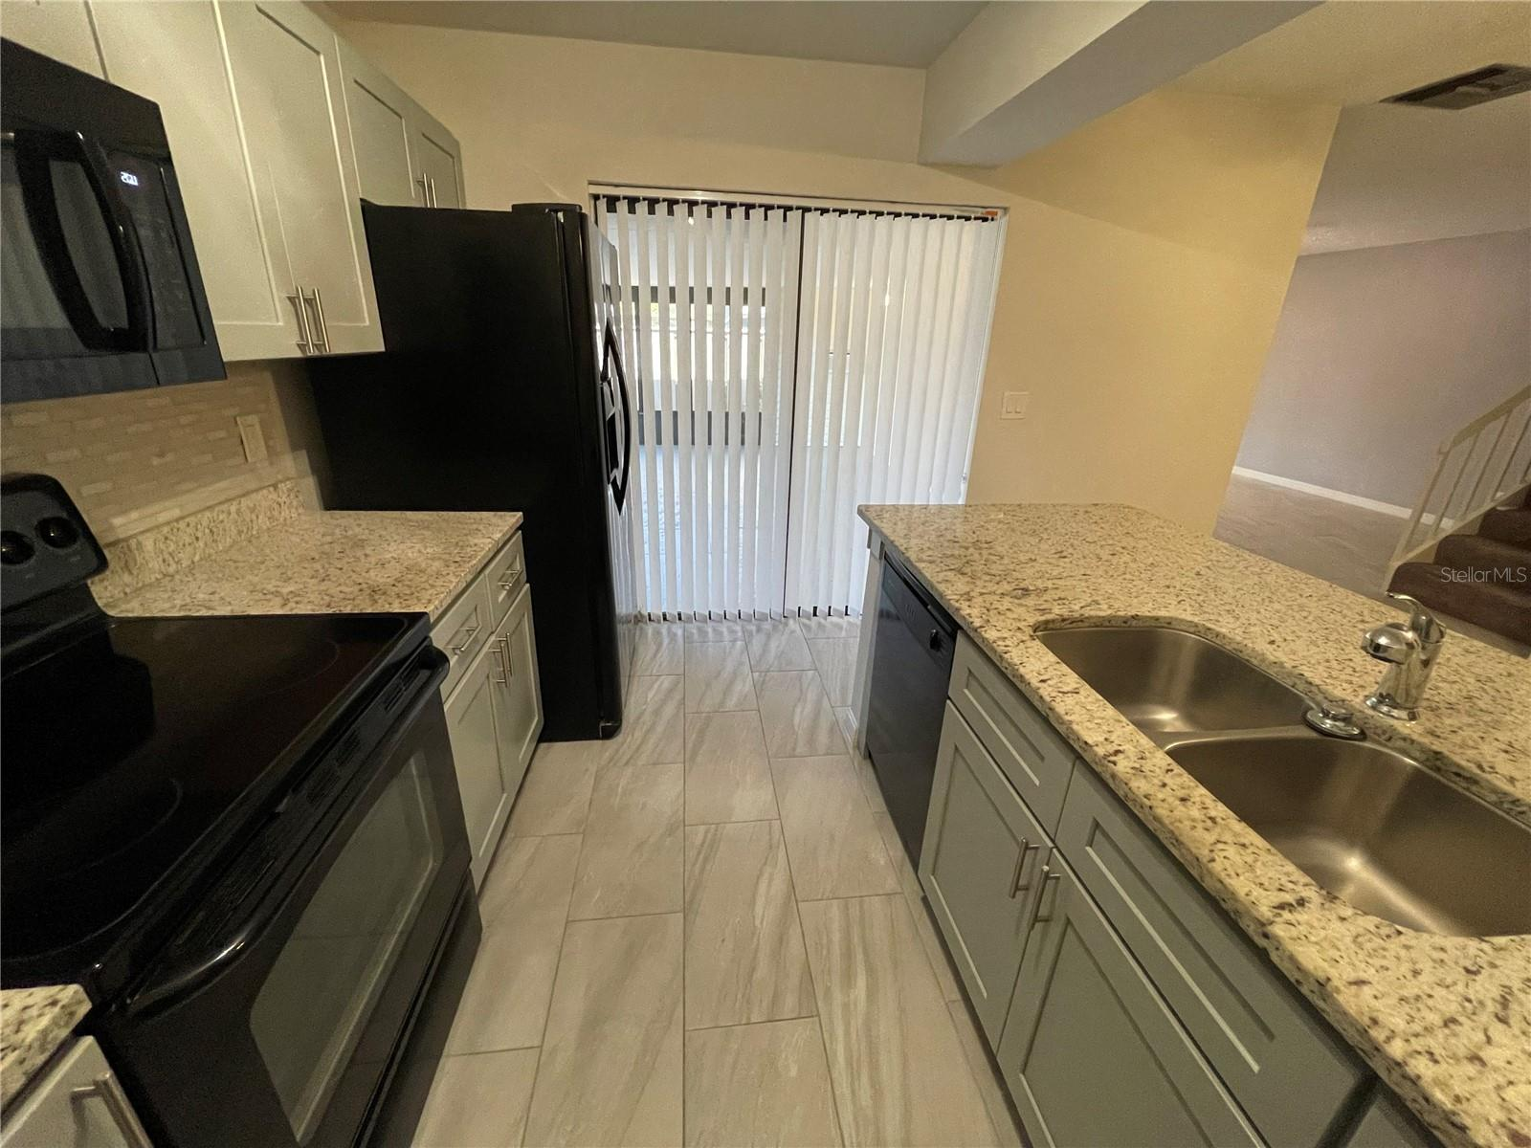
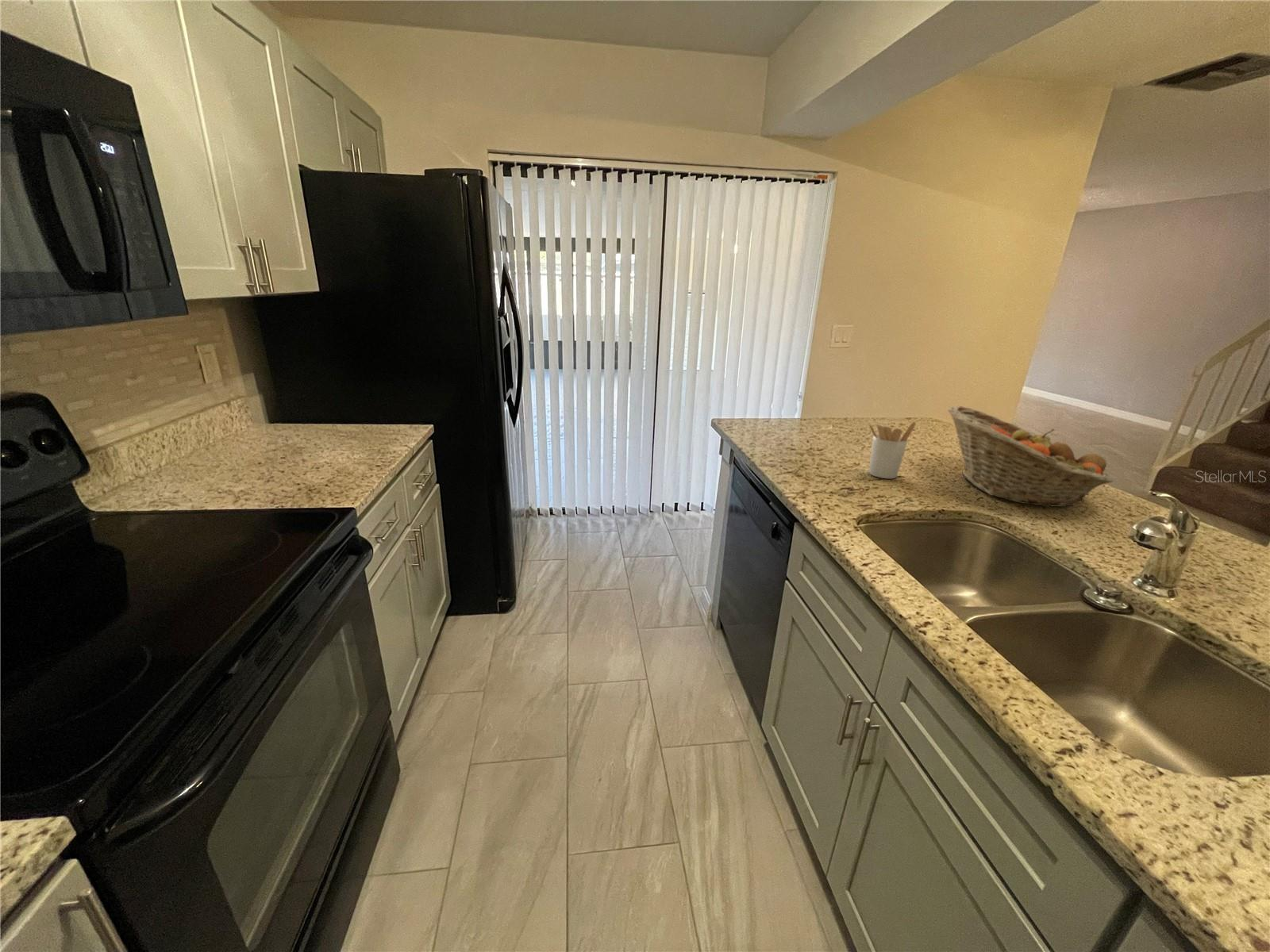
+ fruit basket [948,405,1114,508]
+ utensil holder [868,421,917,479]
